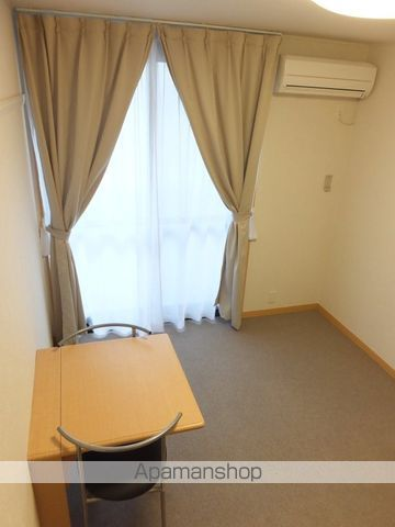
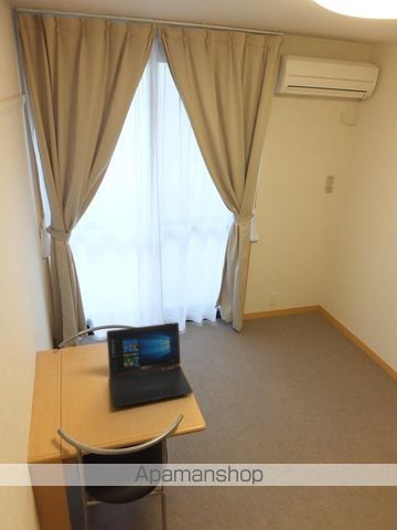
+ laptop [106,321,194,409]
